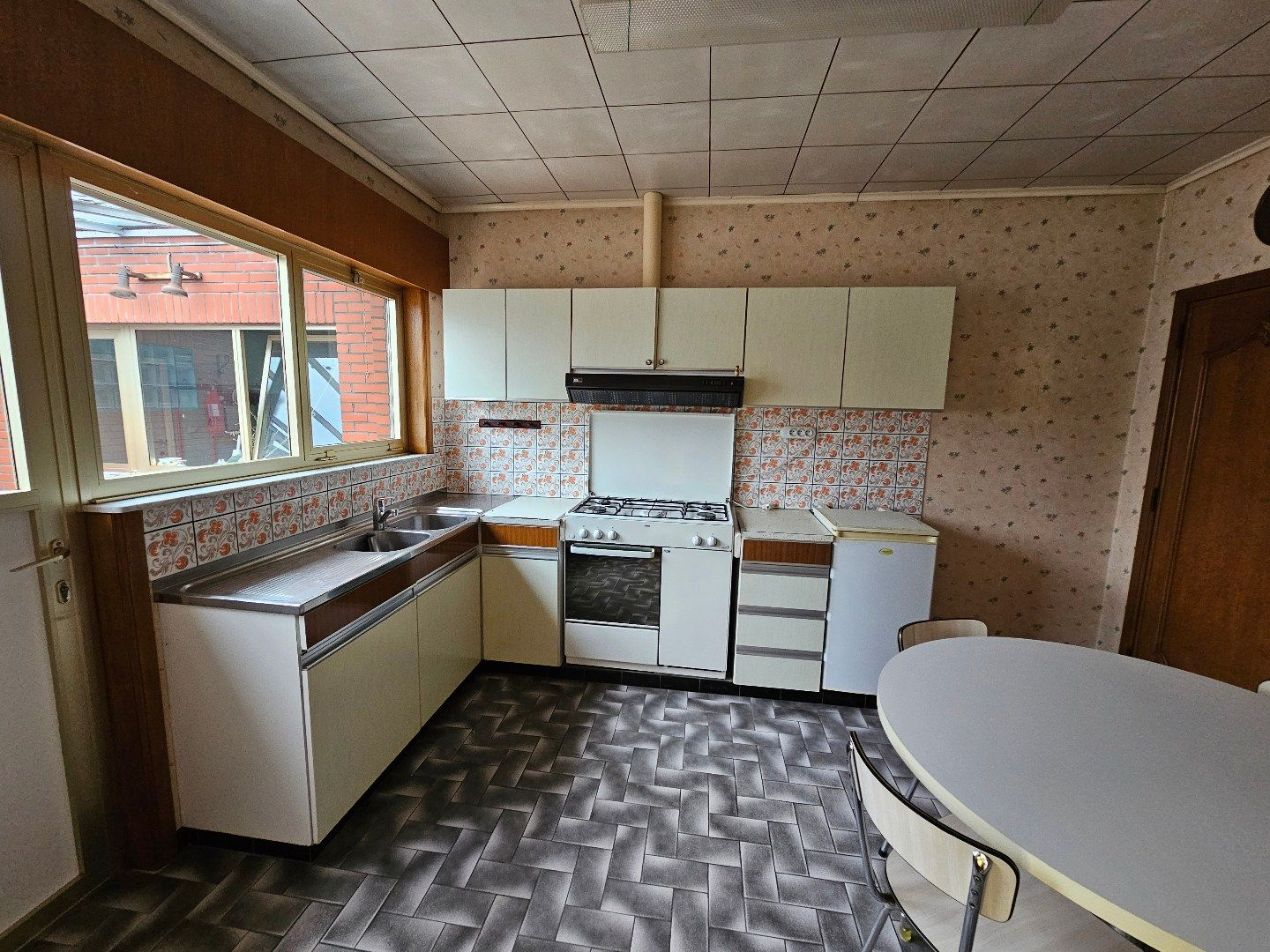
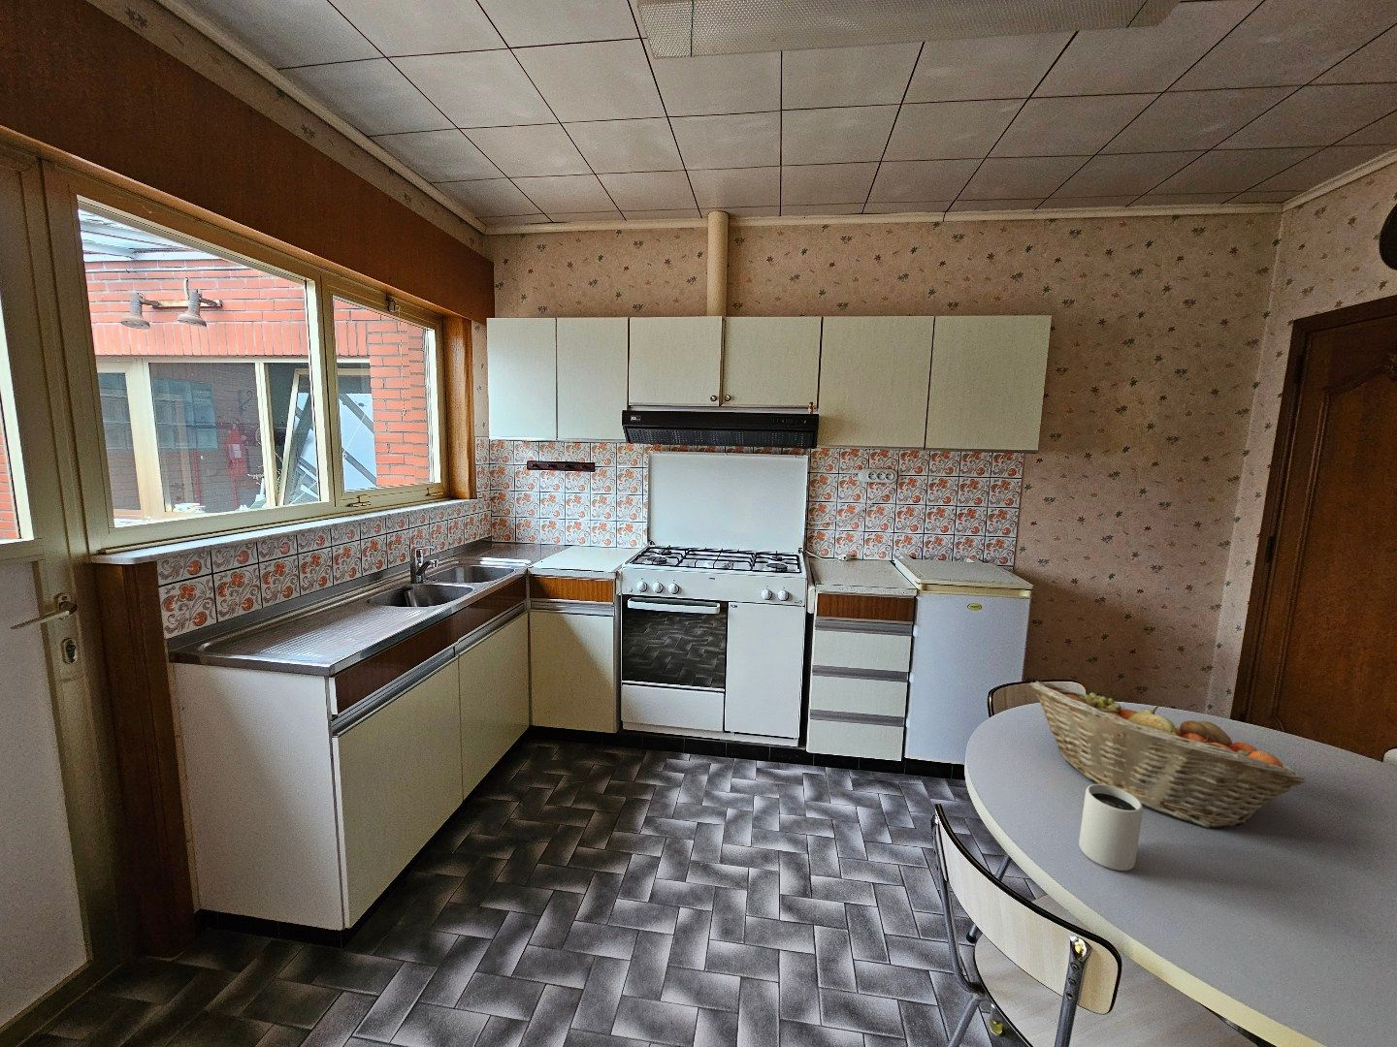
+ fruit basket [1028,681,1307,829]
+ mug [1078,783,1144,871]
